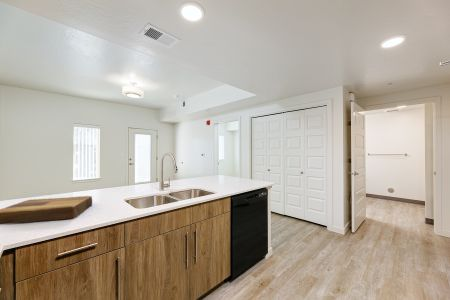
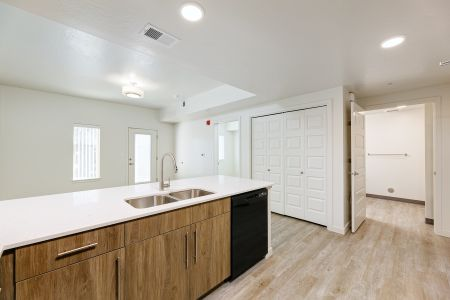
- cutting board [0,195,93,225]
